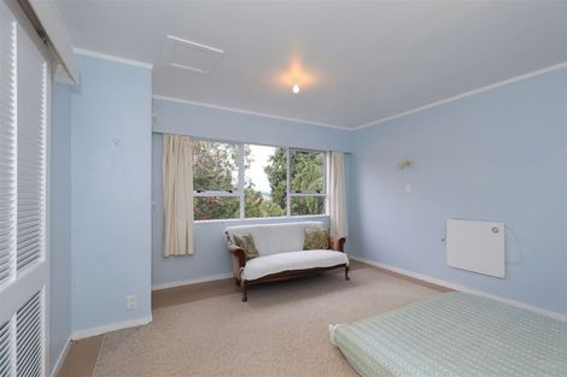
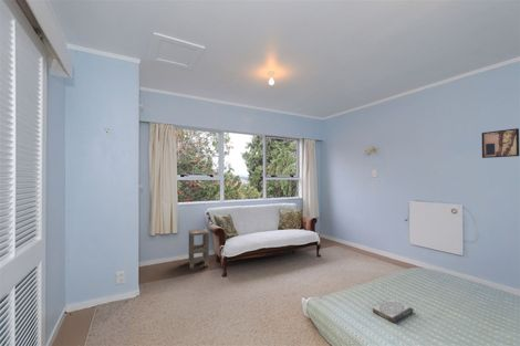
+ wall art [481,127,520,159]
+ side table [188,228,210,270]
+ book [372,298,415,324]
